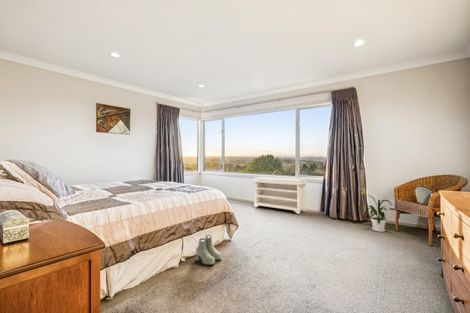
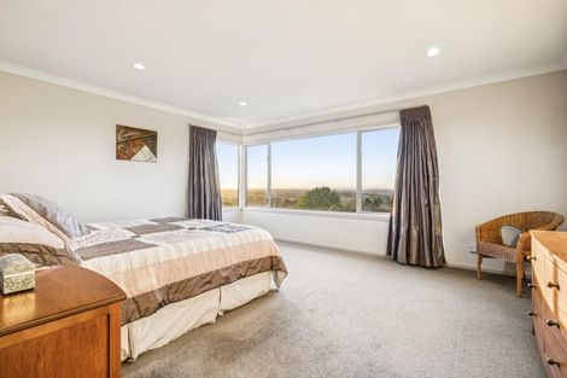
- bench [252,176,308,215]
- house plant [360,193,393,233]
- boots [195,234,223,266]
